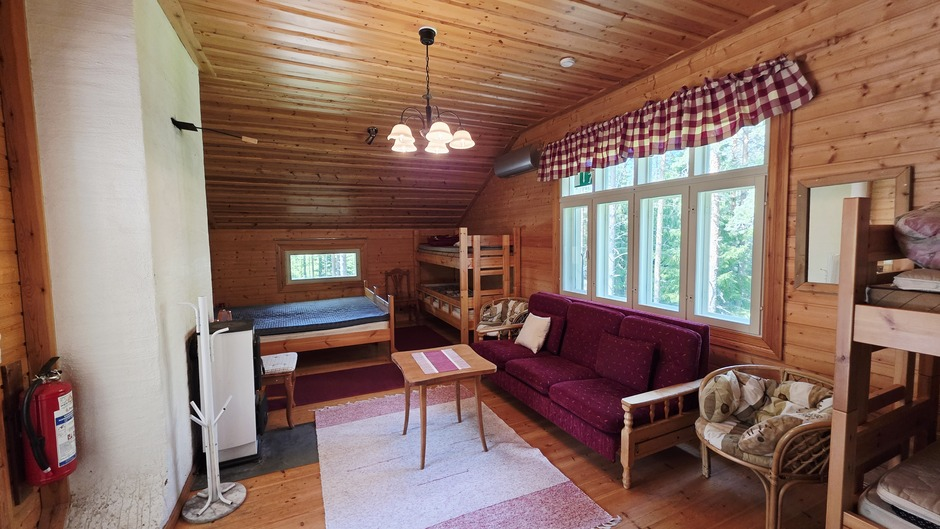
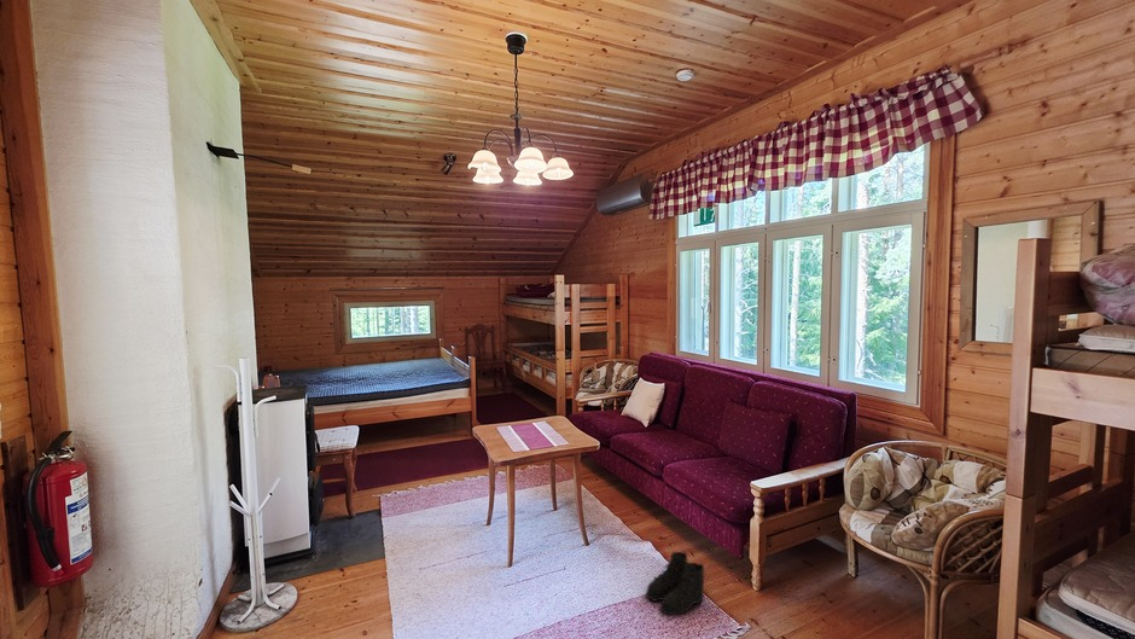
+ boots [645,551,706,617]
